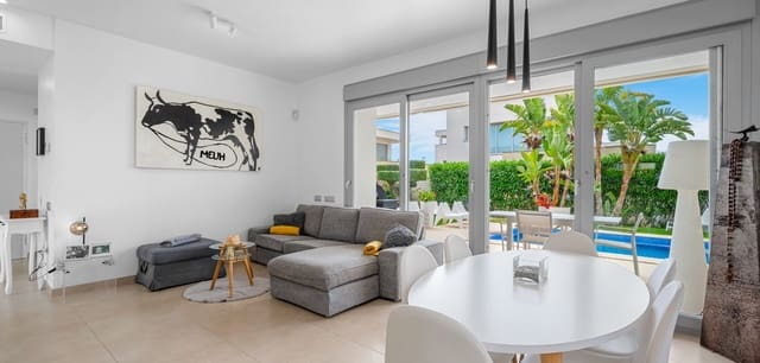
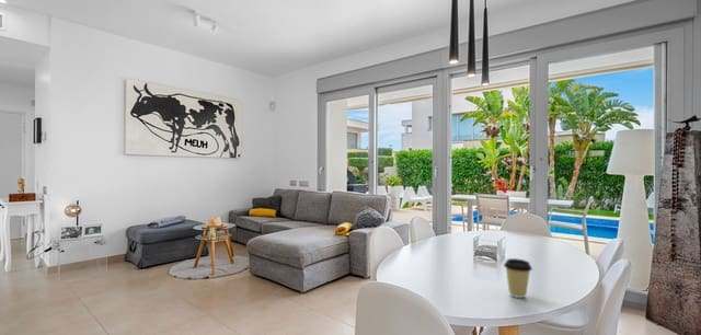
+ coffee cup [503,257,533,299]
